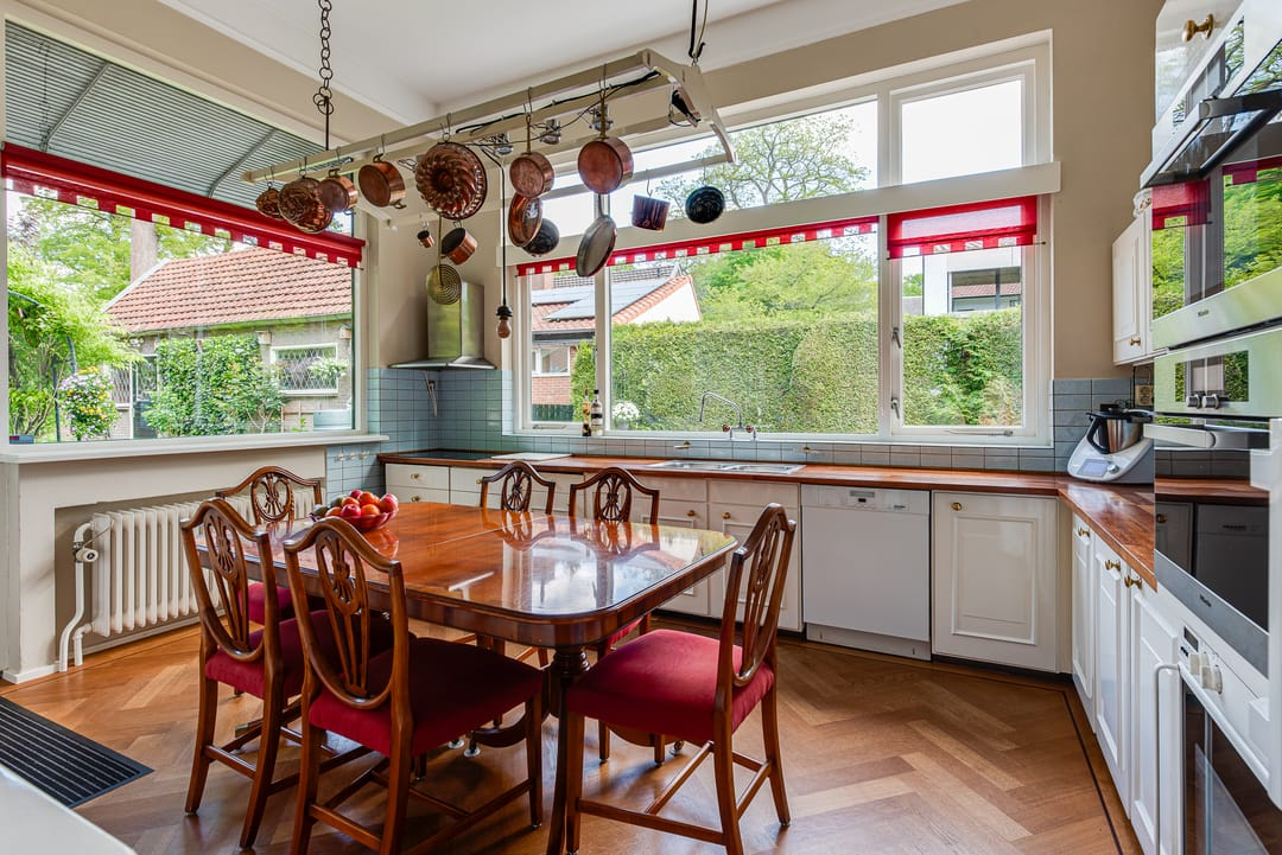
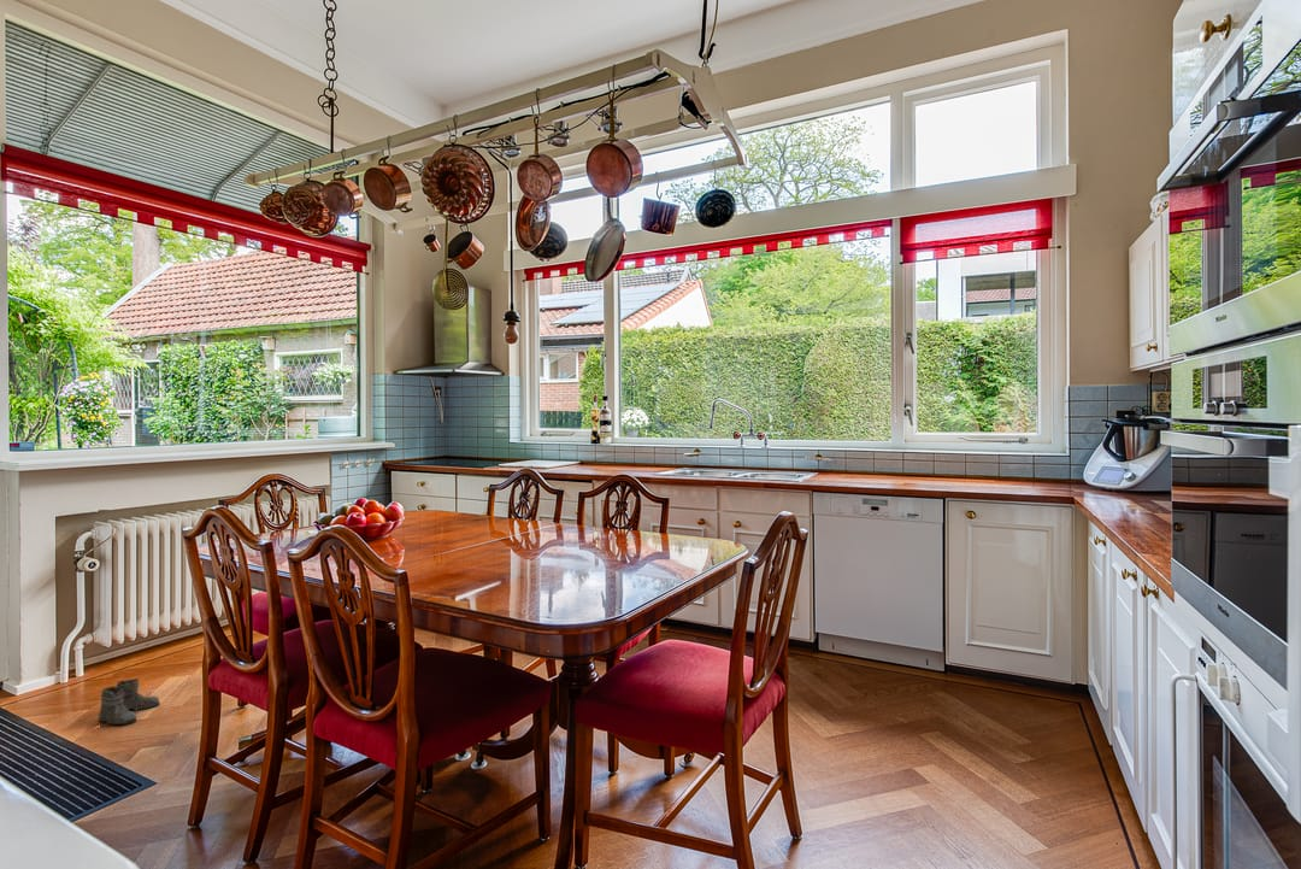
+ boots [98,677,161,727]
